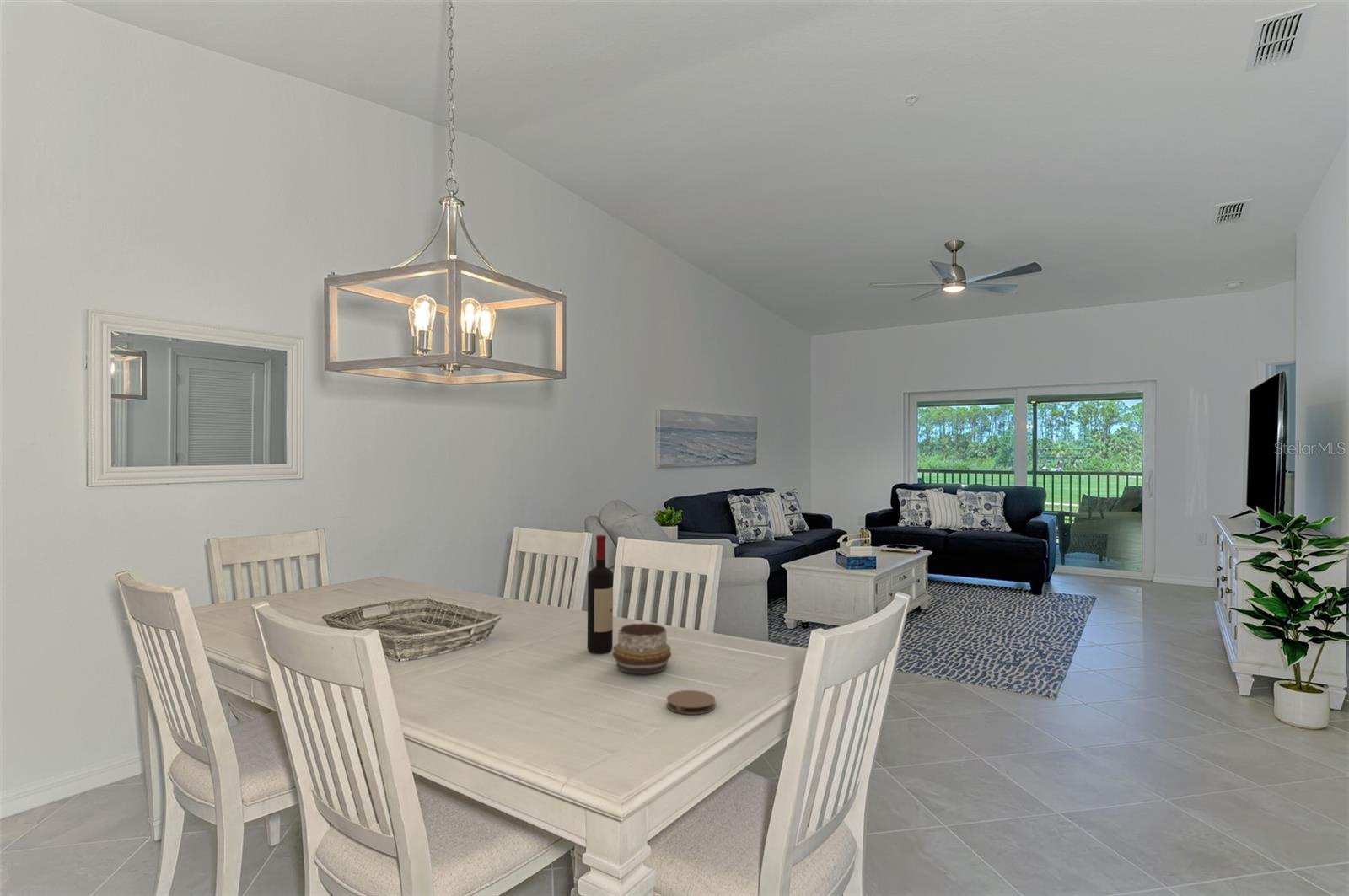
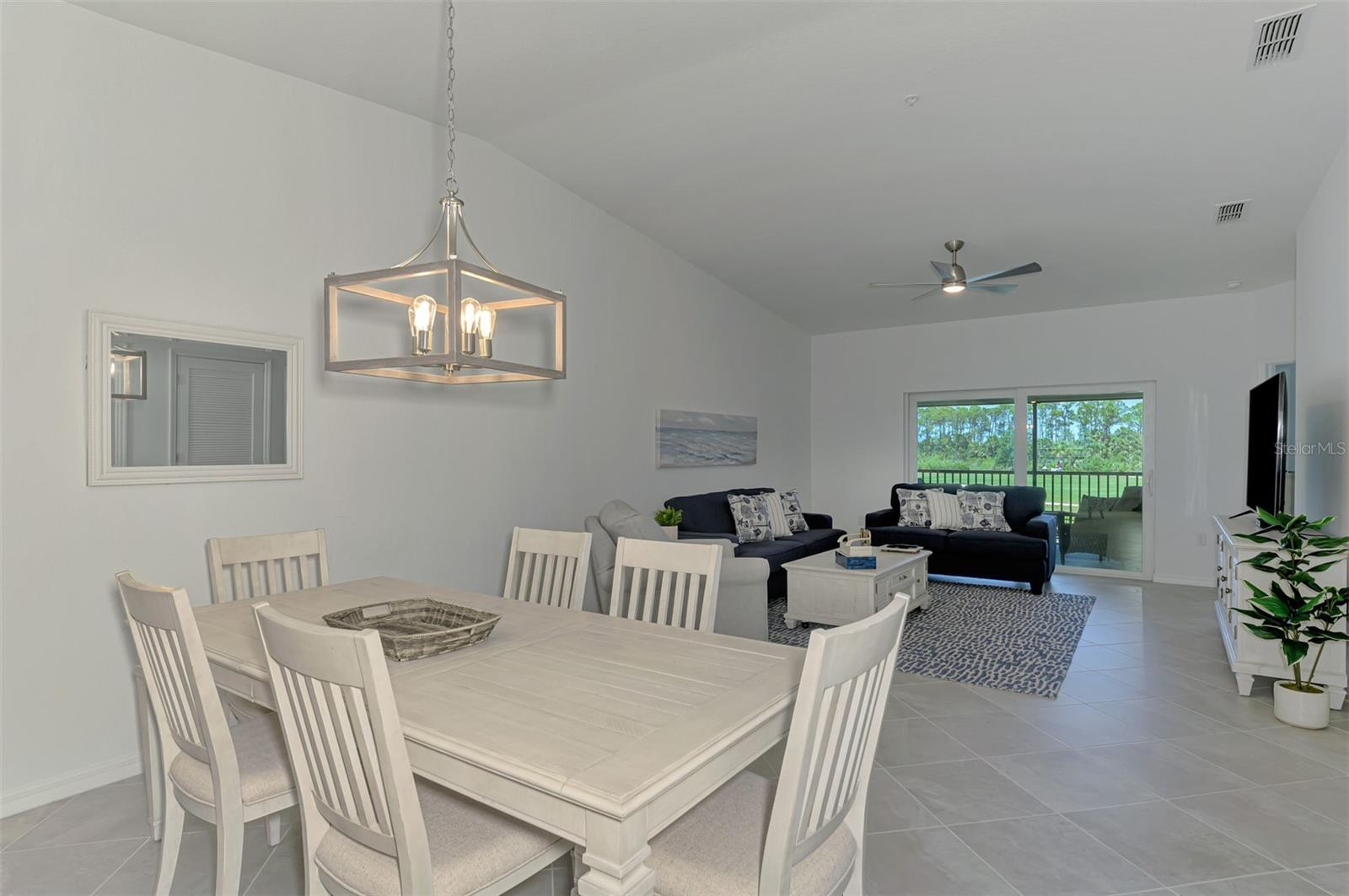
- wine bottle [587,534,614,654]
- decorative bowl [612,623,672,675]
- coaster [666,689,716,716]
